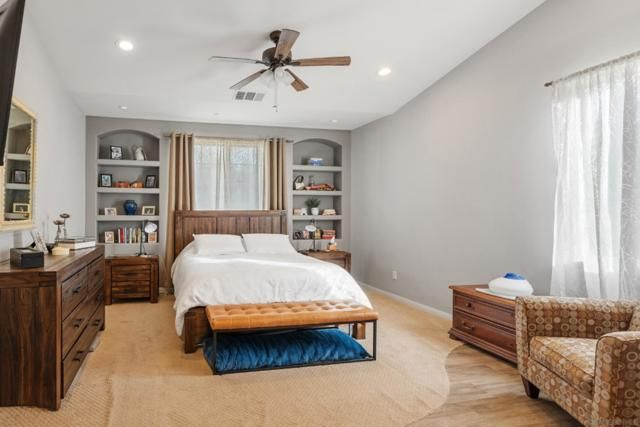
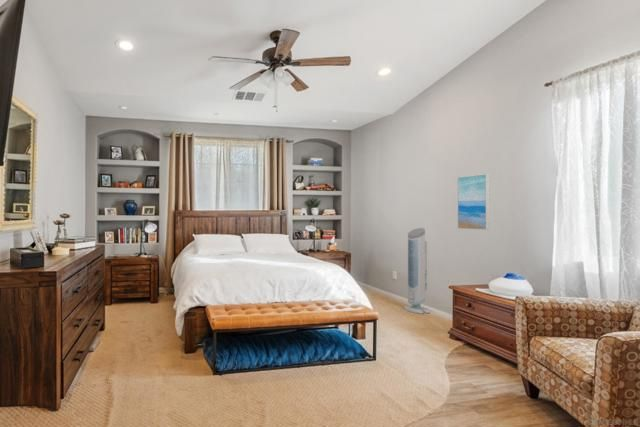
+ air purifier [403,227,430,315]
+ wall art [457,173,490,231]
